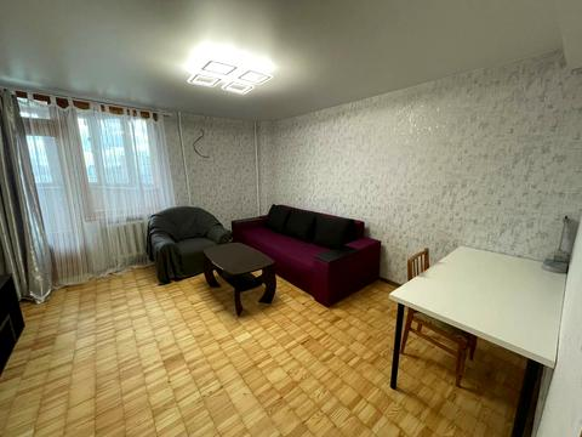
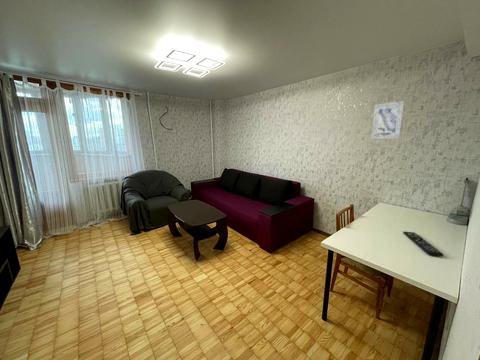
+ wall art [371,100,405,140]
+ remote control [402,230,444,257]
